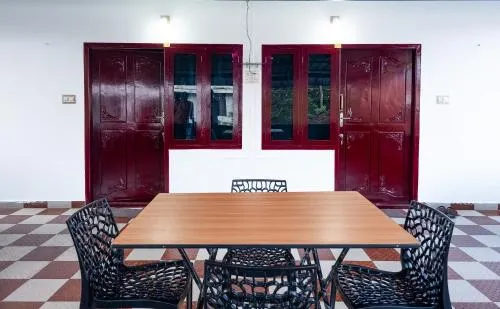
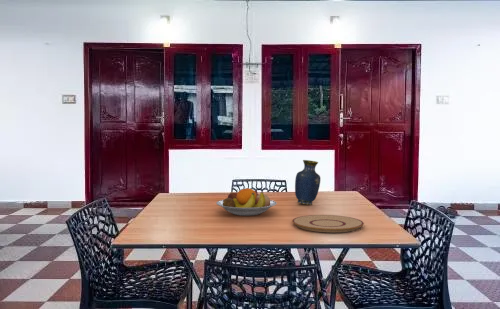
+ fruit bowl [215,187,278,217]
+ vase [294,159,321,206]
+ plate [291,214,365,233]
